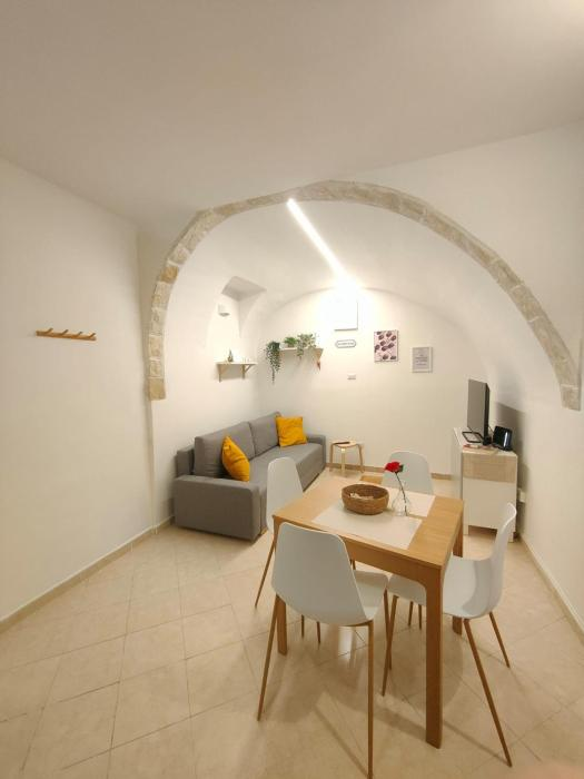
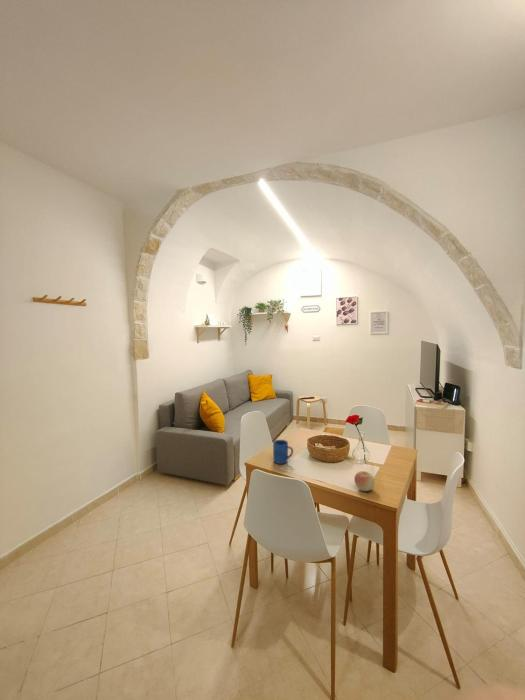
+ mug [272,439,294,465]
+ apple [353,470,376,492]
